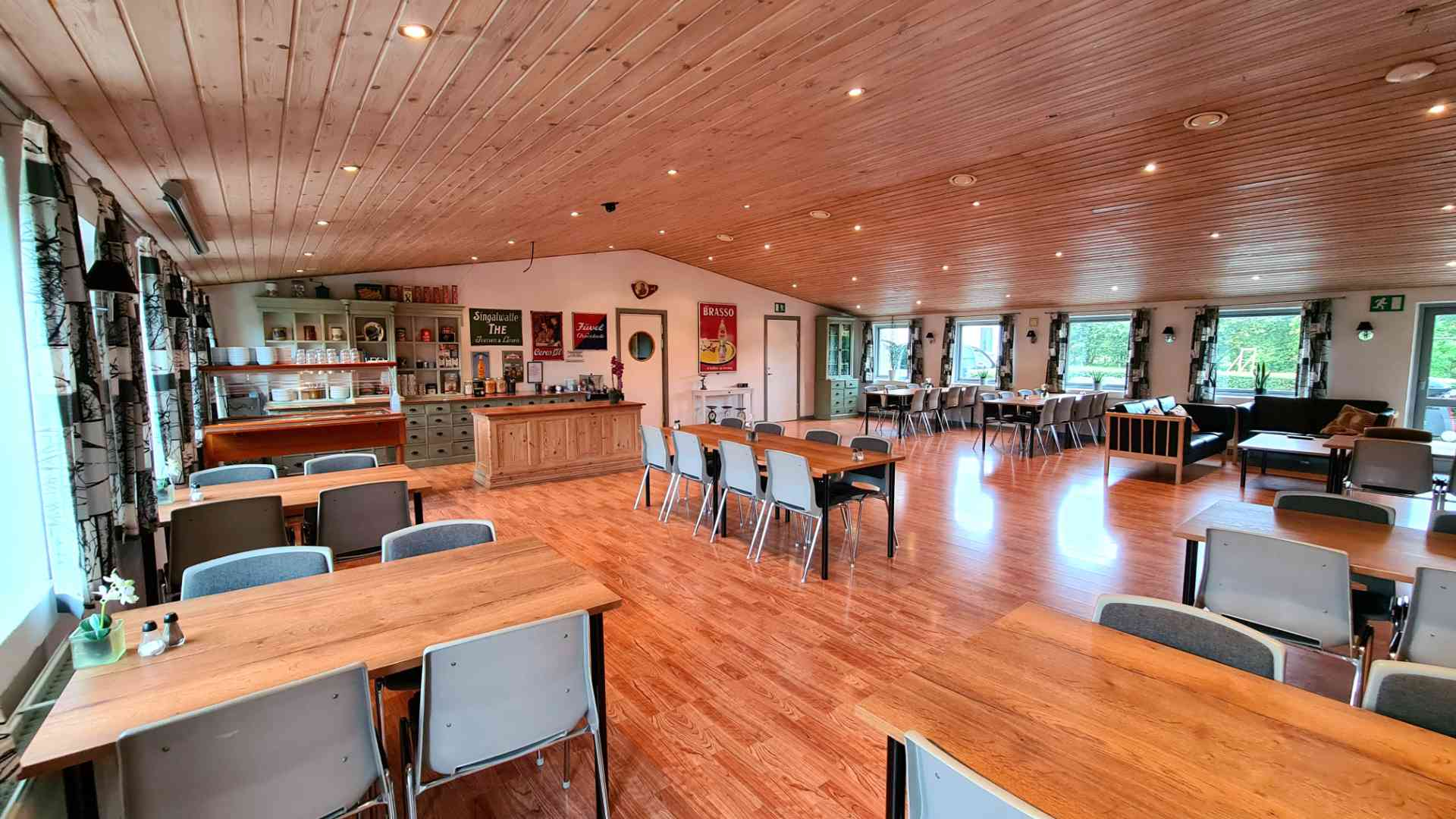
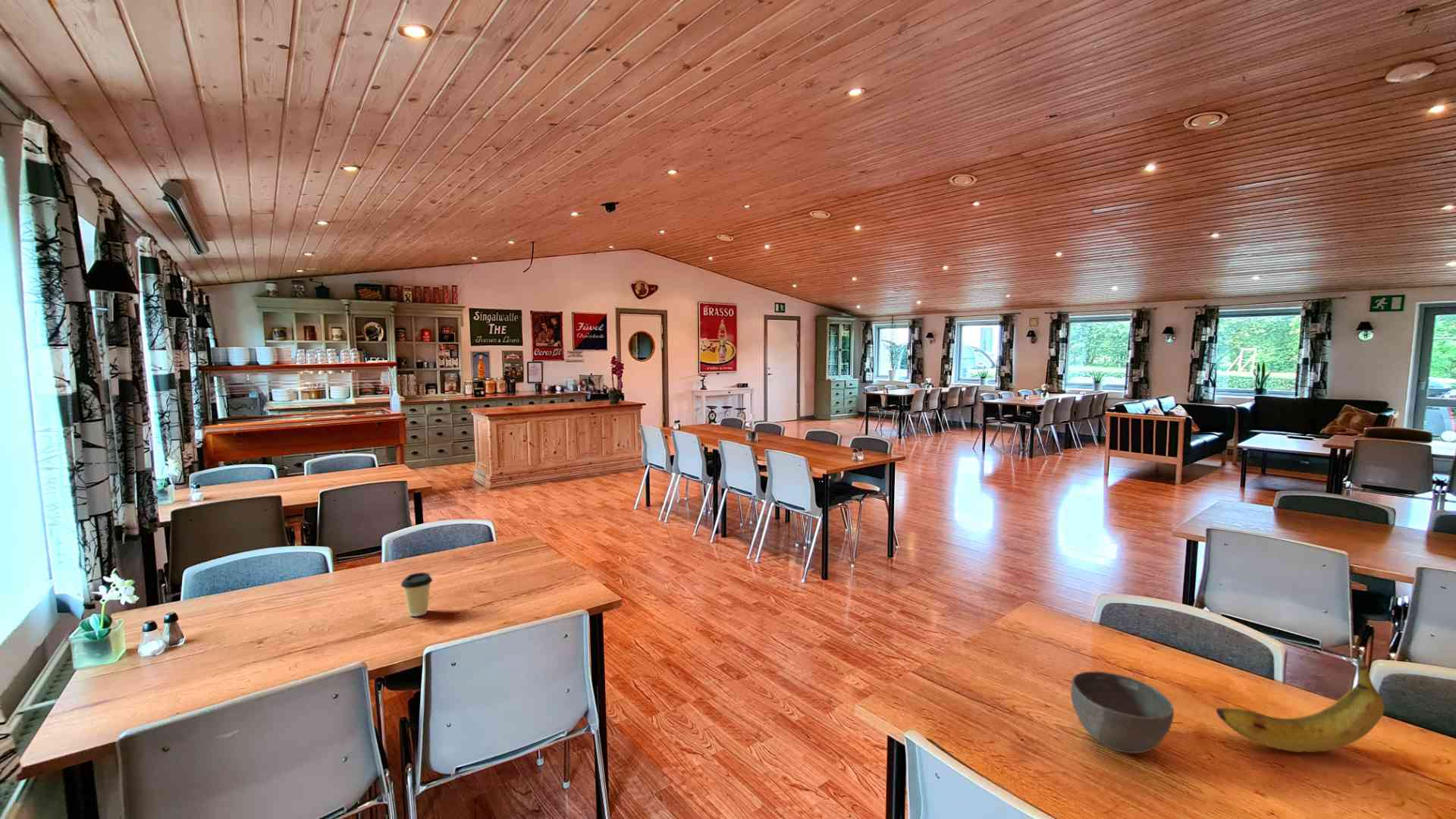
+ coffee cup [400,572,433,617]
+ banana [1216,656,1385,753]
+ bowl [1070,670,1175,754]
